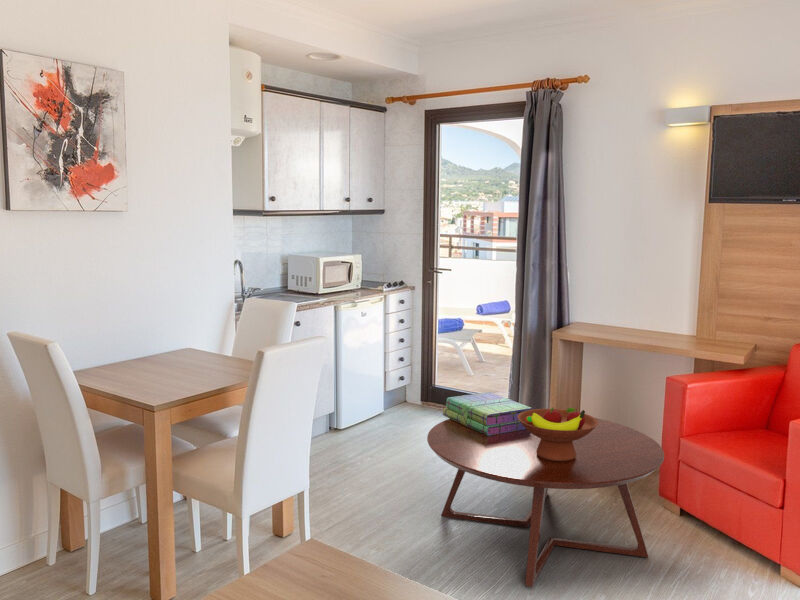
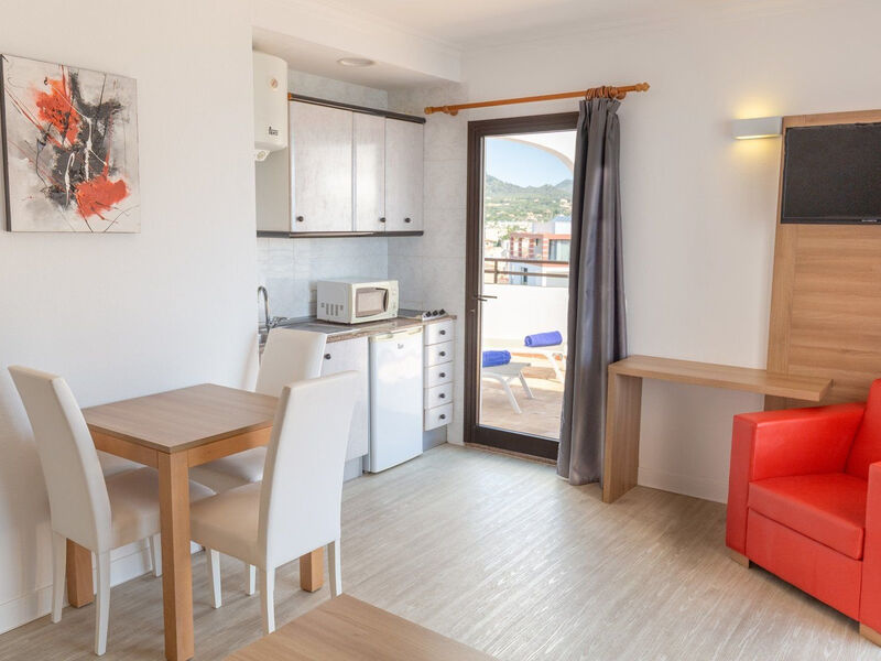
- fruit bowl [517,406,598,461]
- coffee table [426,417,665,588]
- stack of books [442,391,533,436]
